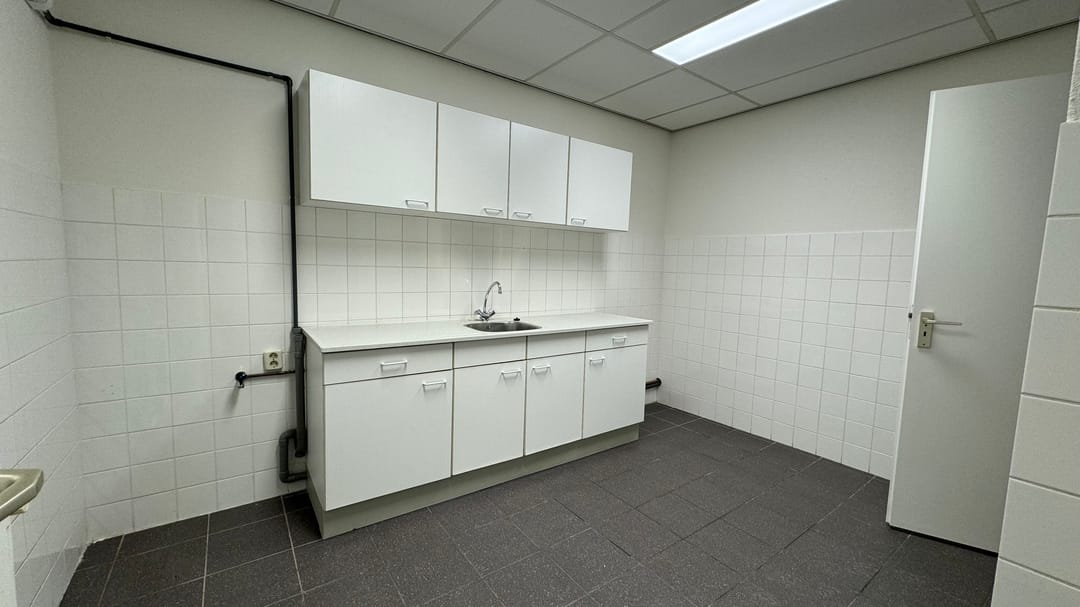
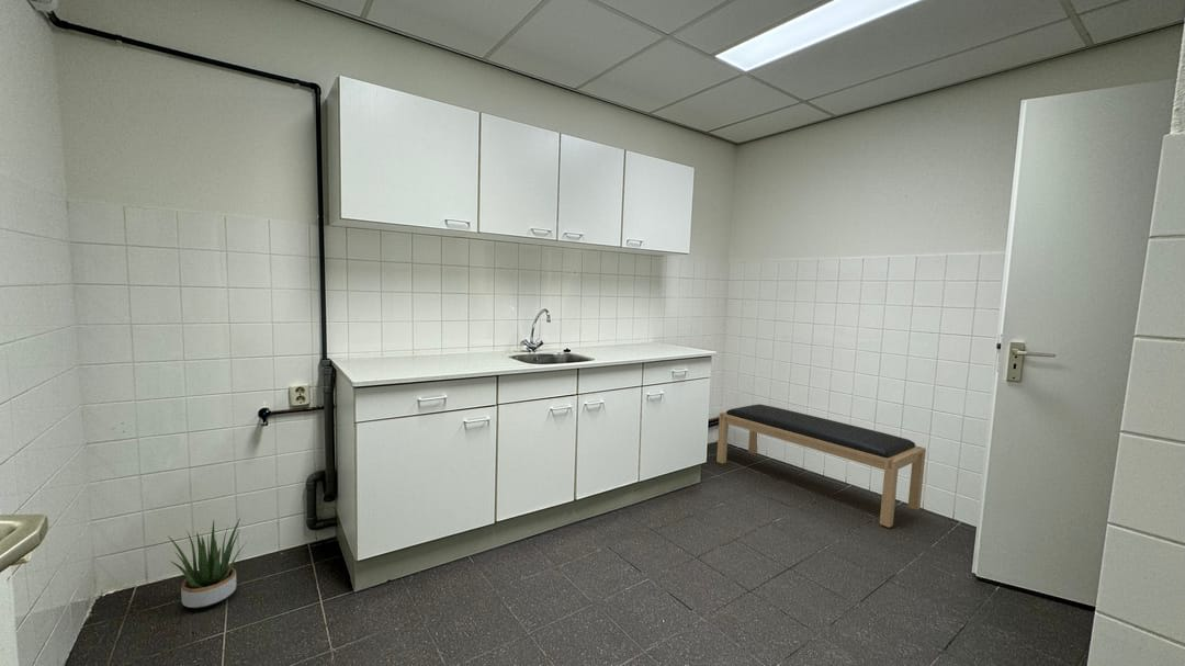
+ potted plant [167,518,248,609]
+ bench [715,403,927,529]
